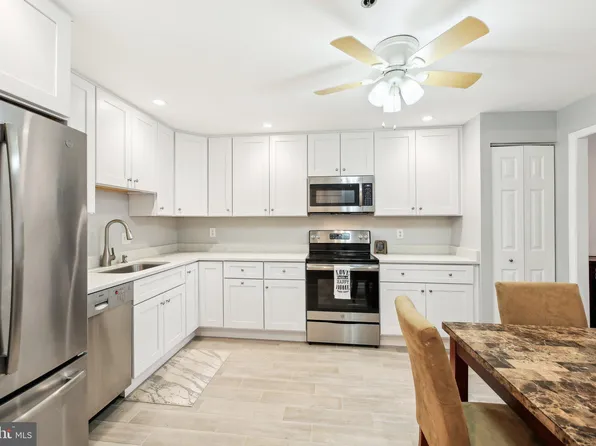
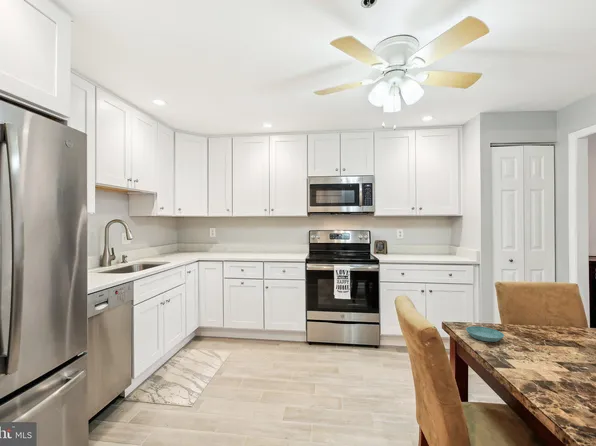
+ saucer [465,325,505,343]
